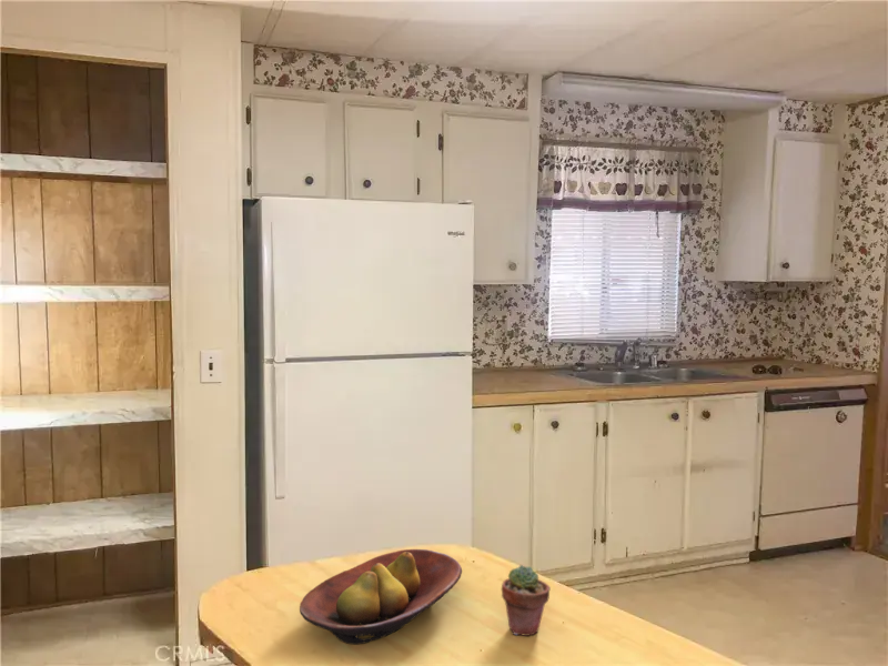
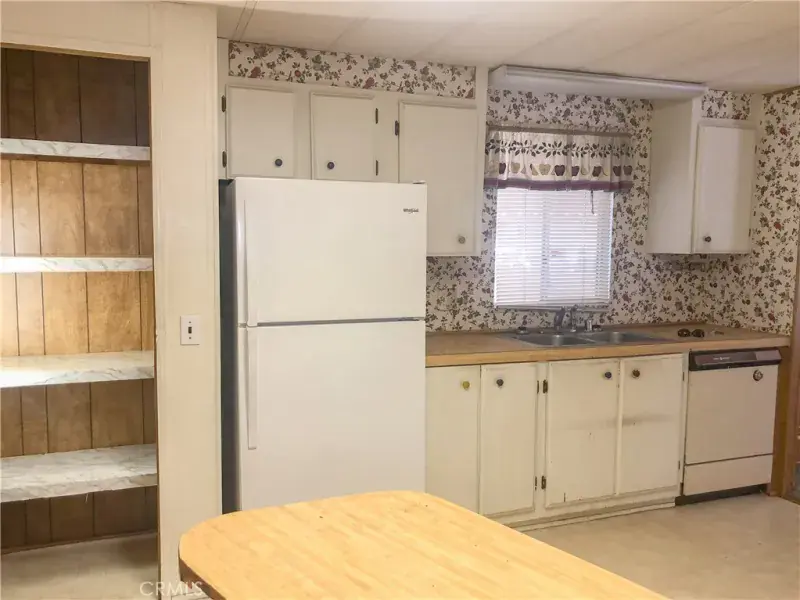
- potted succulent [501,564,552,637]
- fruit bowl [299,548,463,645]
